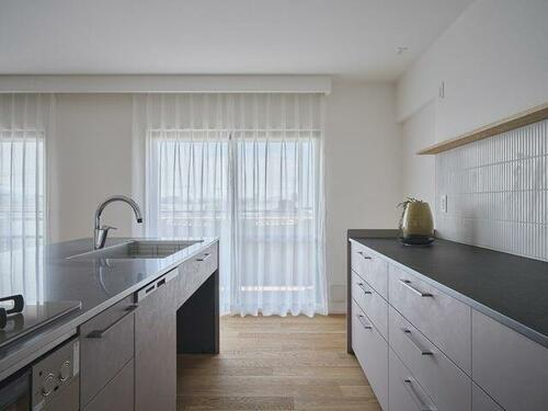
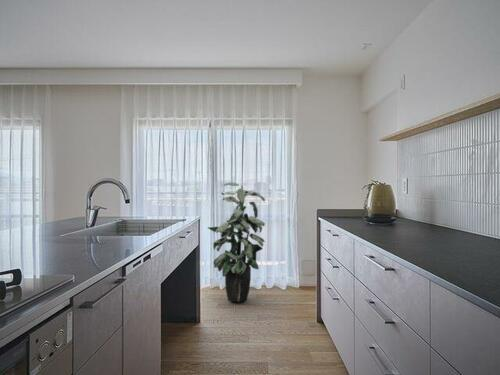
+ indoor plant [207,182,266,303]
